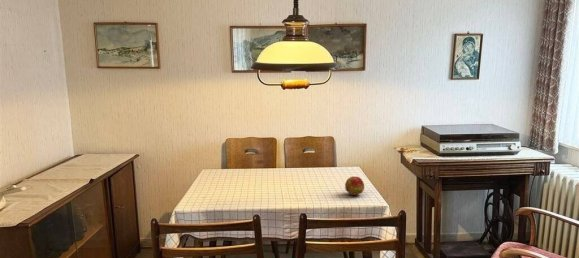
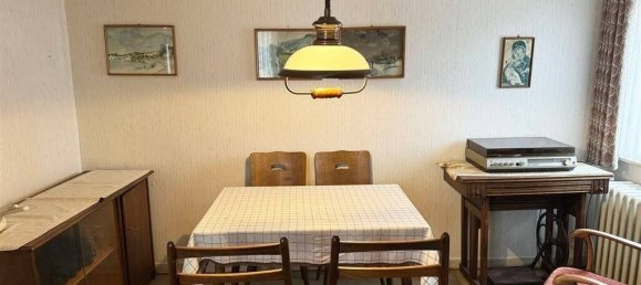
- fruit [344,176,365,196]
